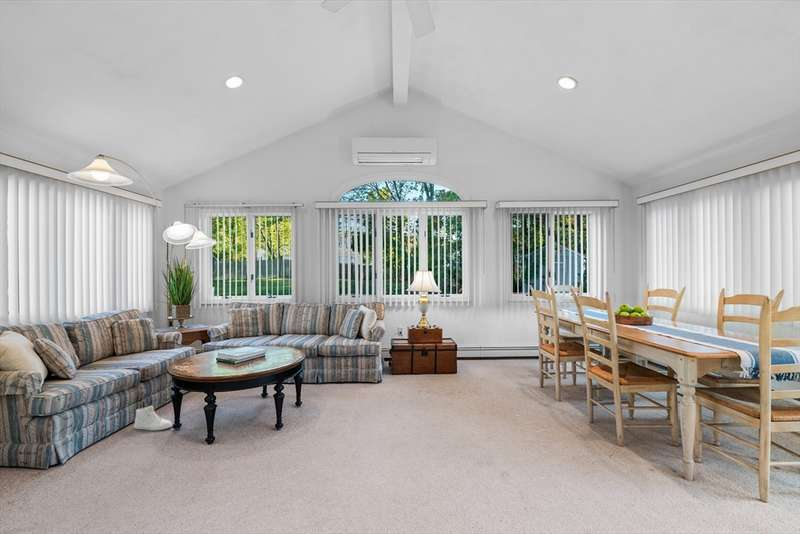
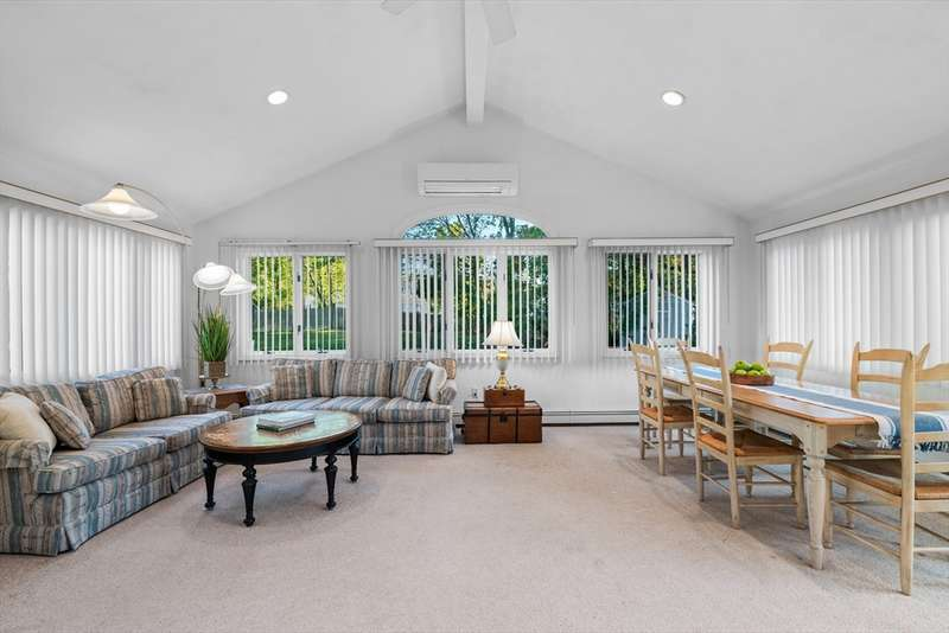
- sneaker [133,405,173,432]
